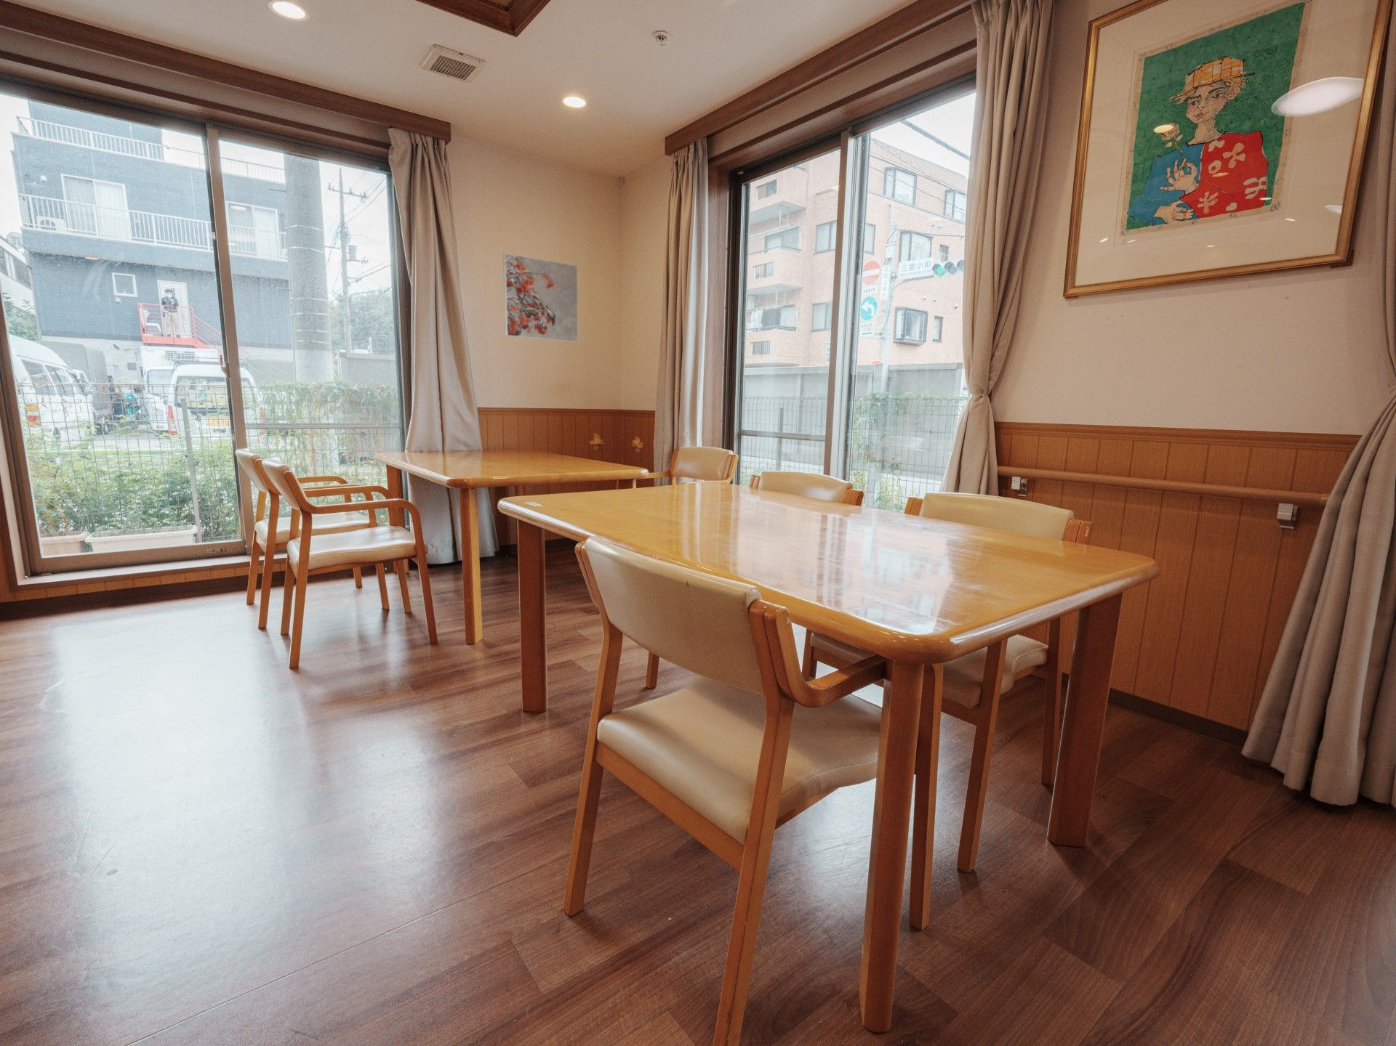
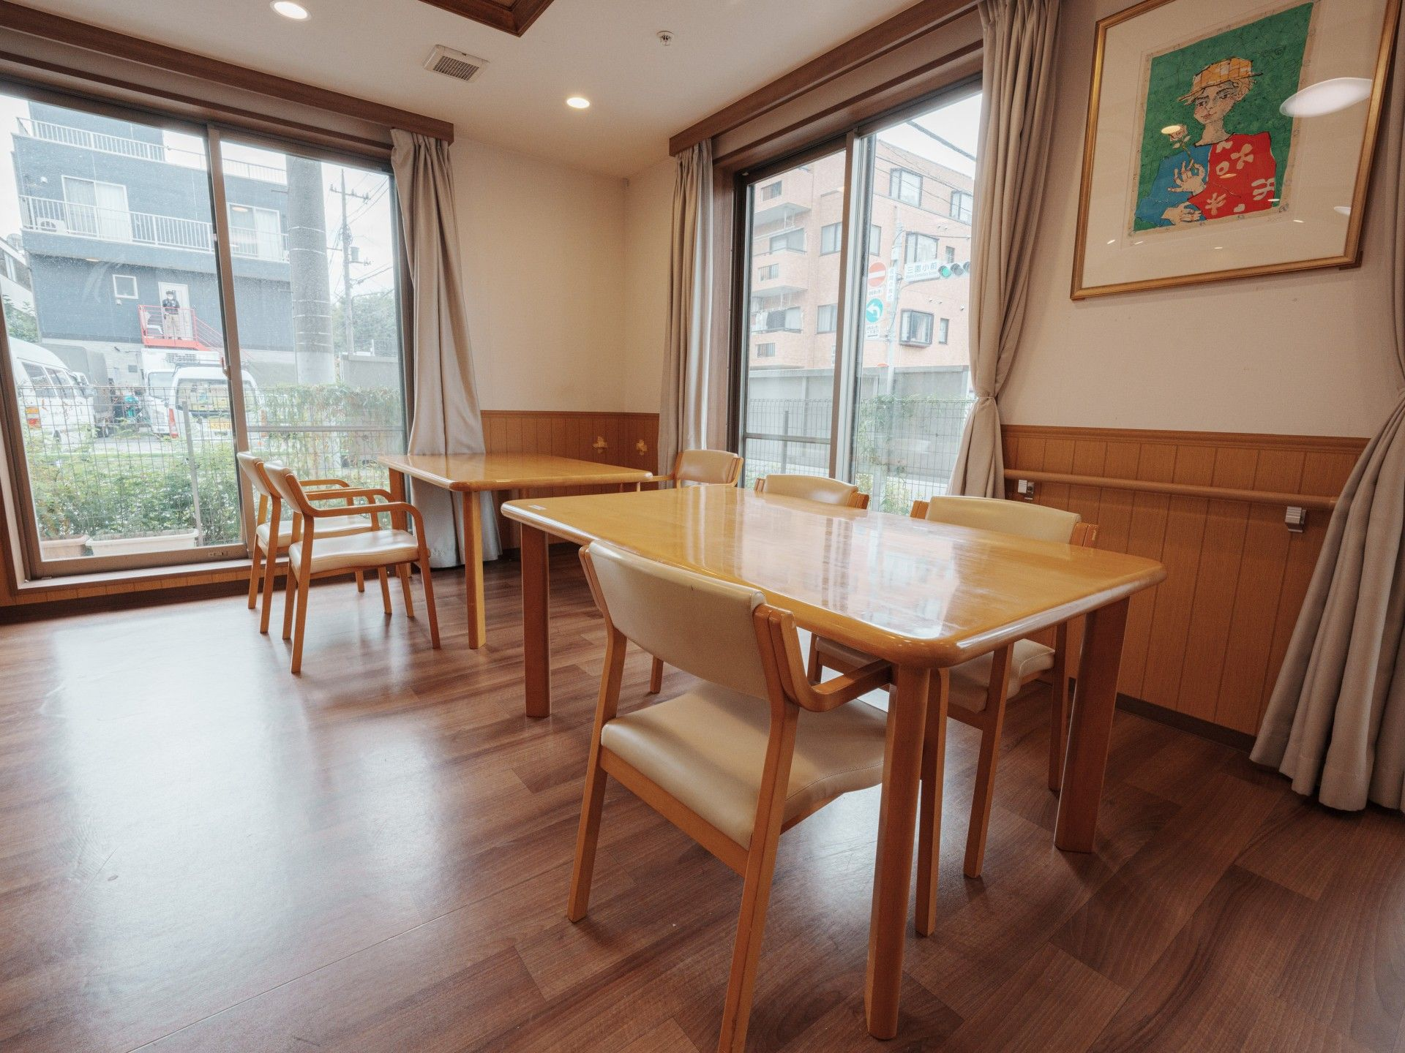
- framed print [502,252,579,343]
